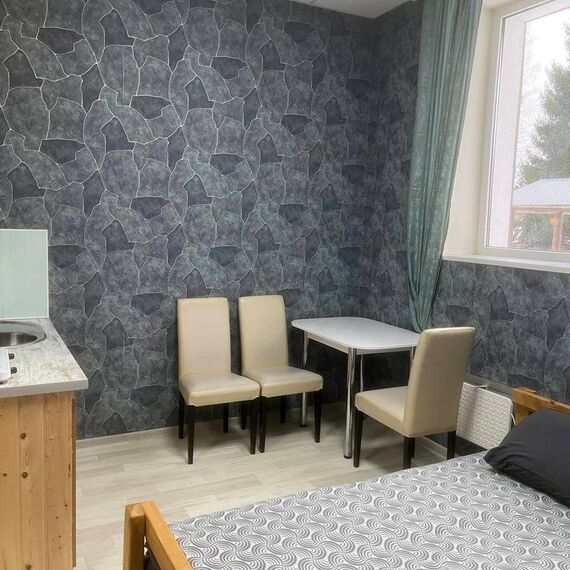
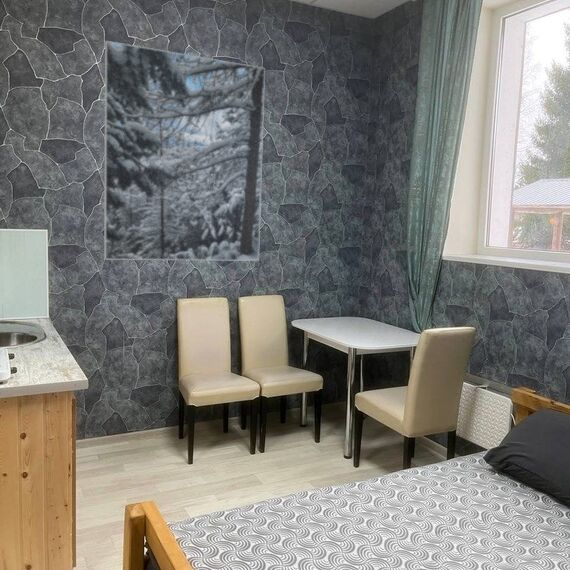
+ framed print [103,40,266,262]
